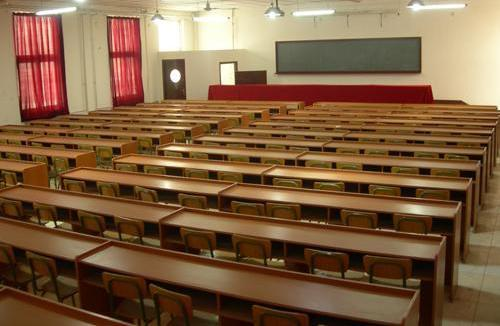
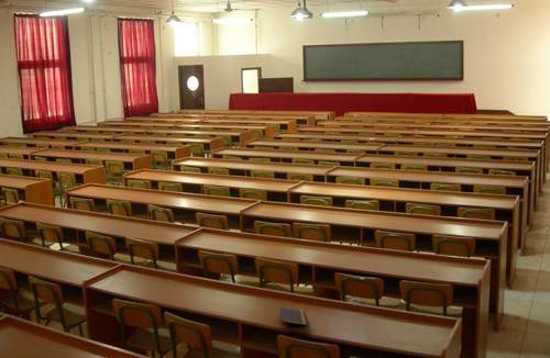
+ notepad [278,306,308,327]
